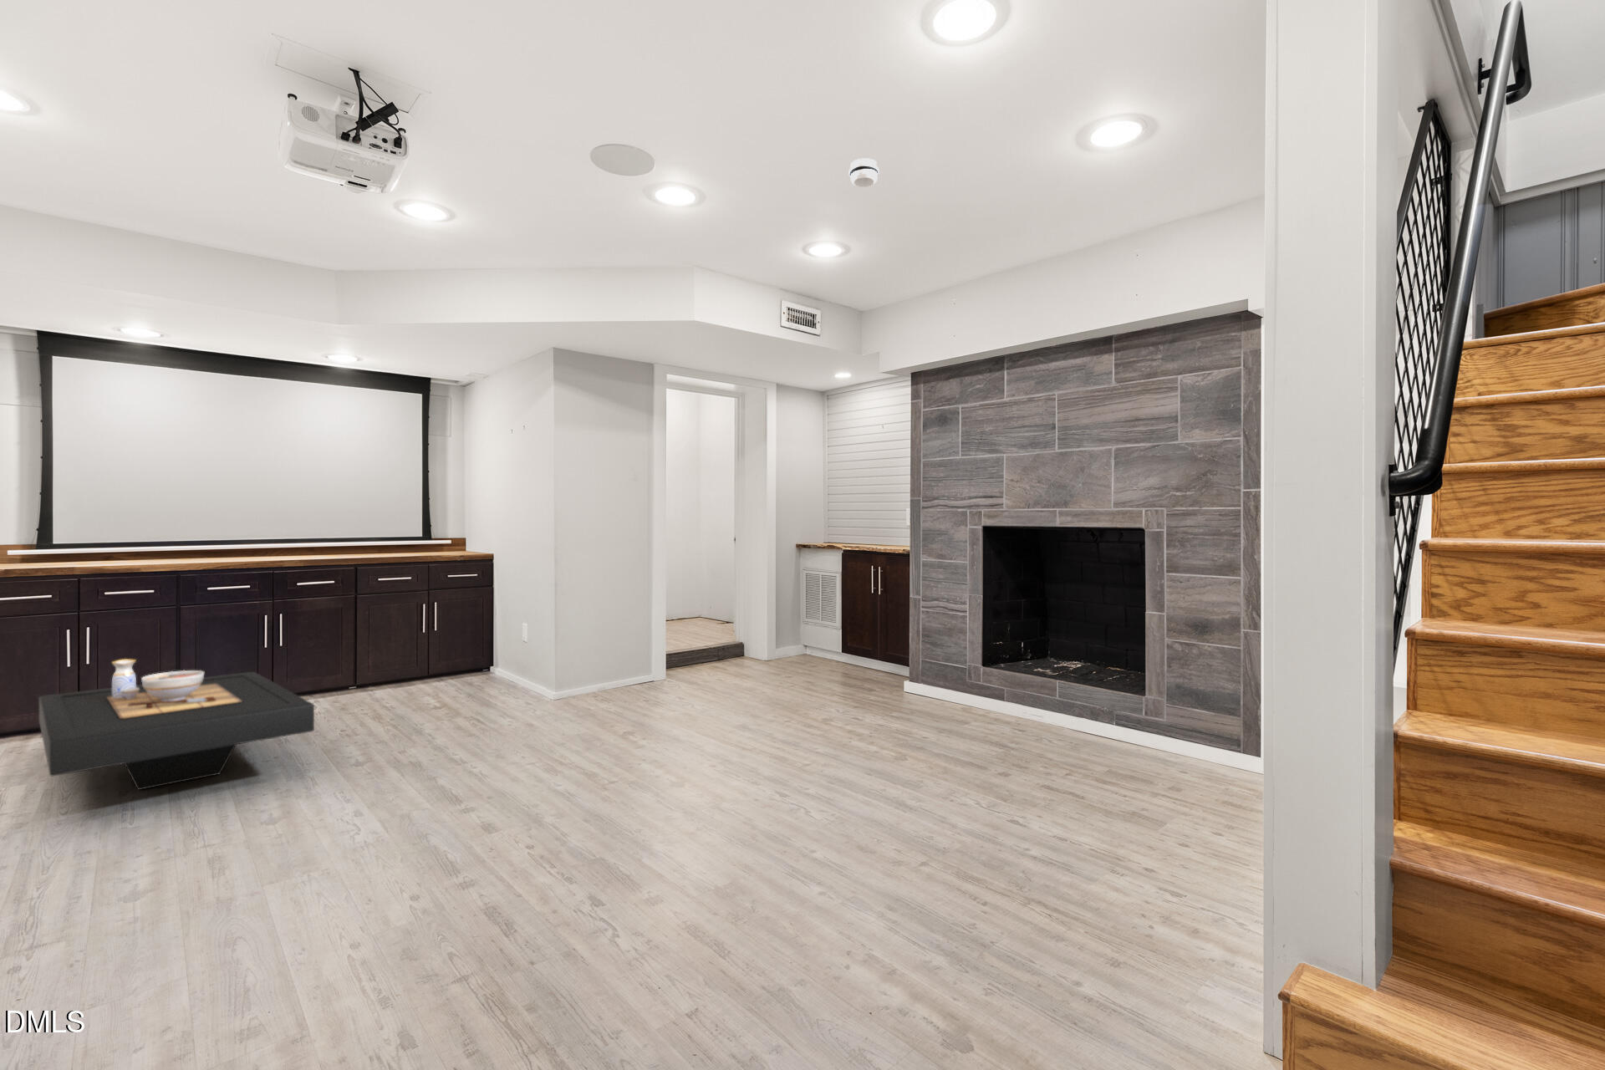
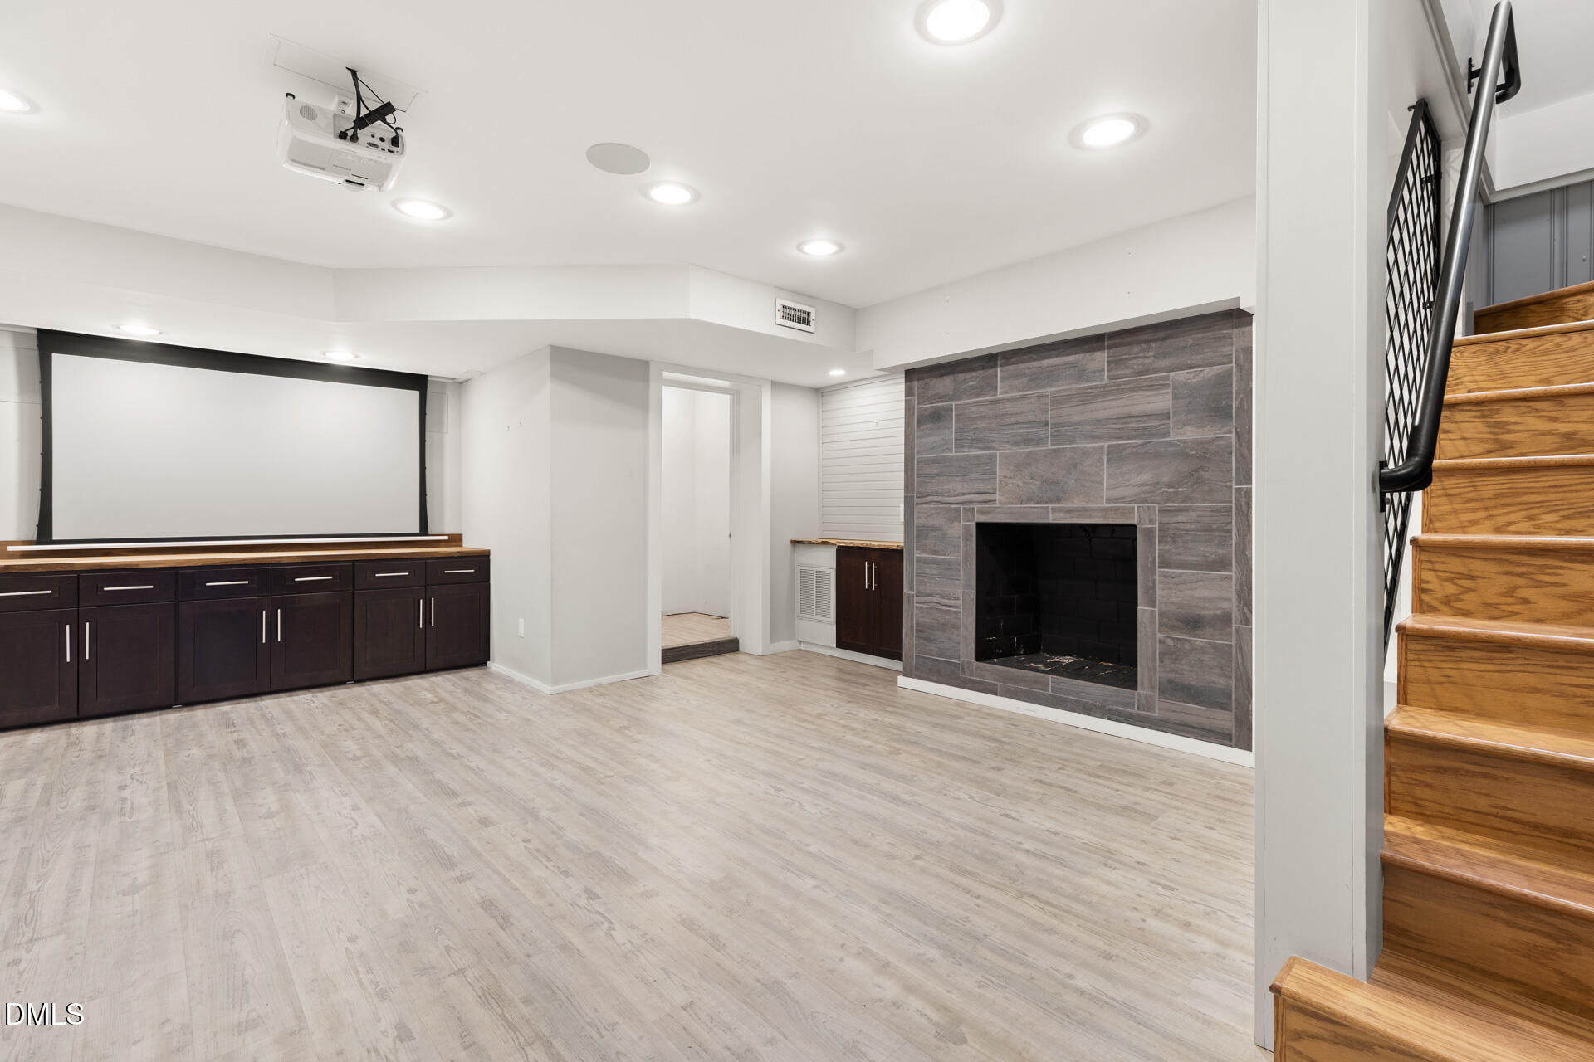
- smoke detector [848,158,880,189]
- coffee table [38,658,315,791]
